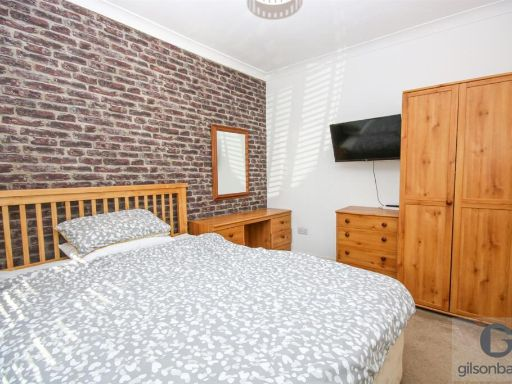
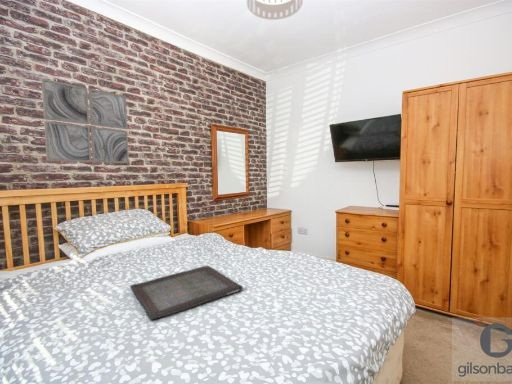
+ serving tray [129,265,244,321]
+ wall art [40,78,130,164]
